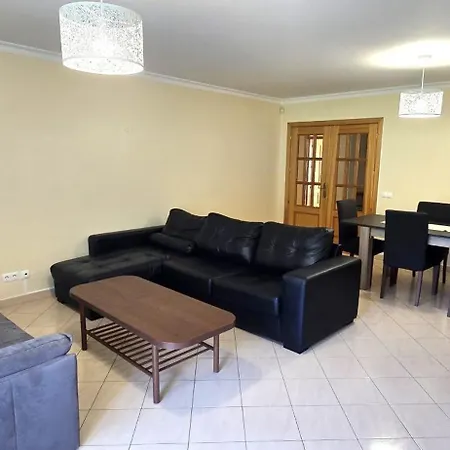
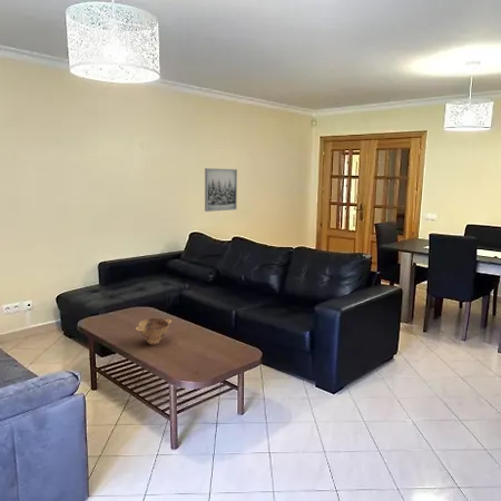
+ bowl [135,317,173,346]
+ wall art [204,167,238,213]
